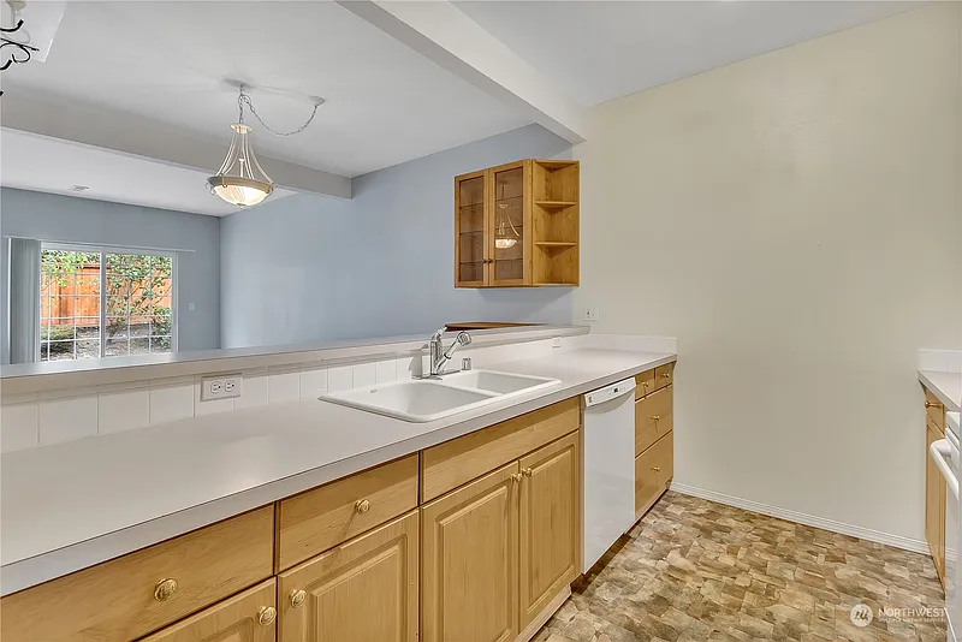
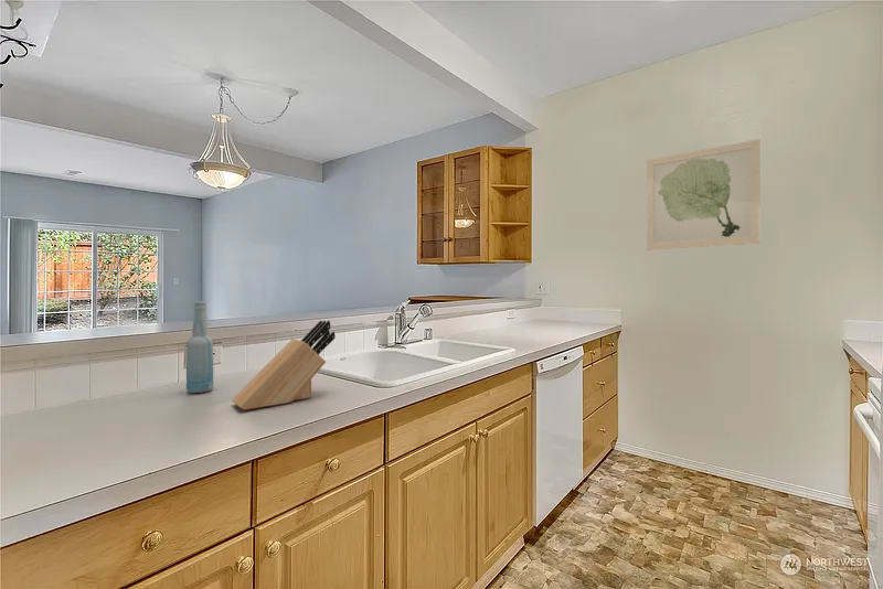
+ wall art [646,138,760,251]
+ knife block [231,320,337,410]
+ bottle [185,300,215,394]
